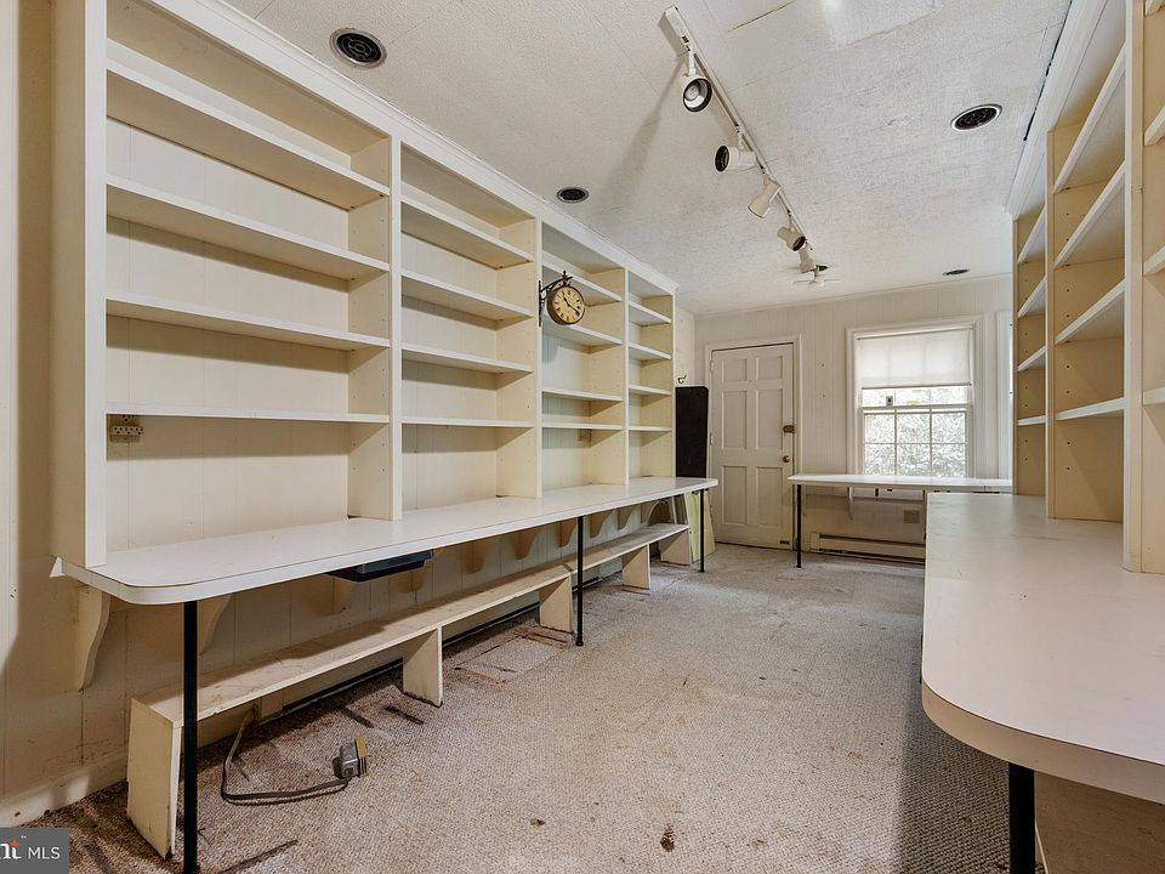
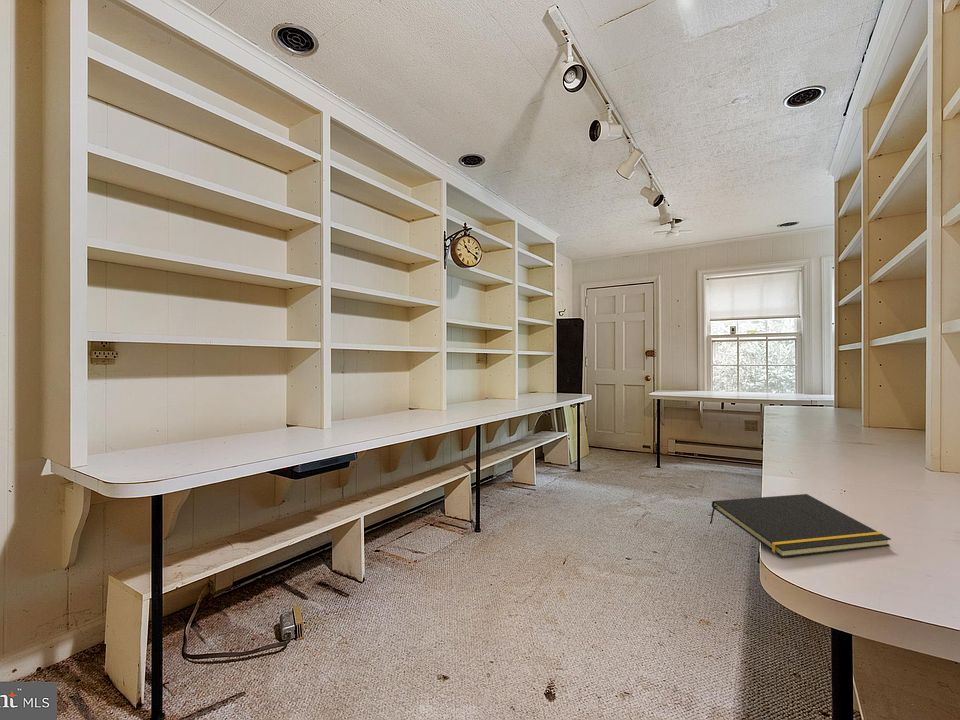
+ notepad [709,493,892,559]
